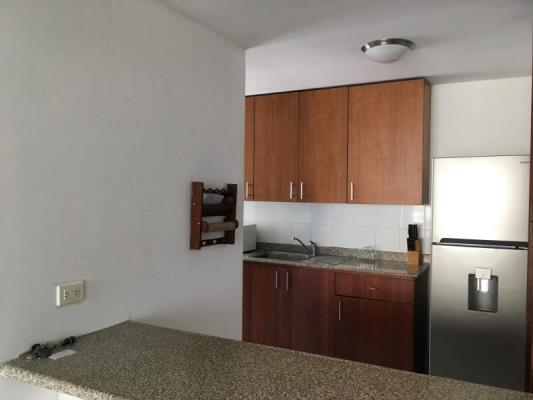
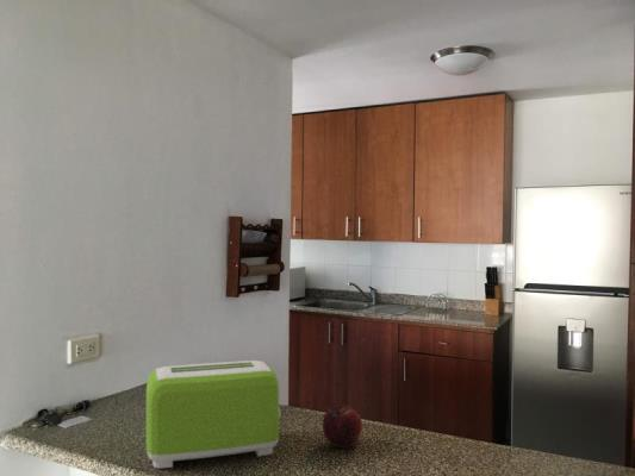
+ fruit [322,403,363,449]
+ toaster [145,359,282,469]
